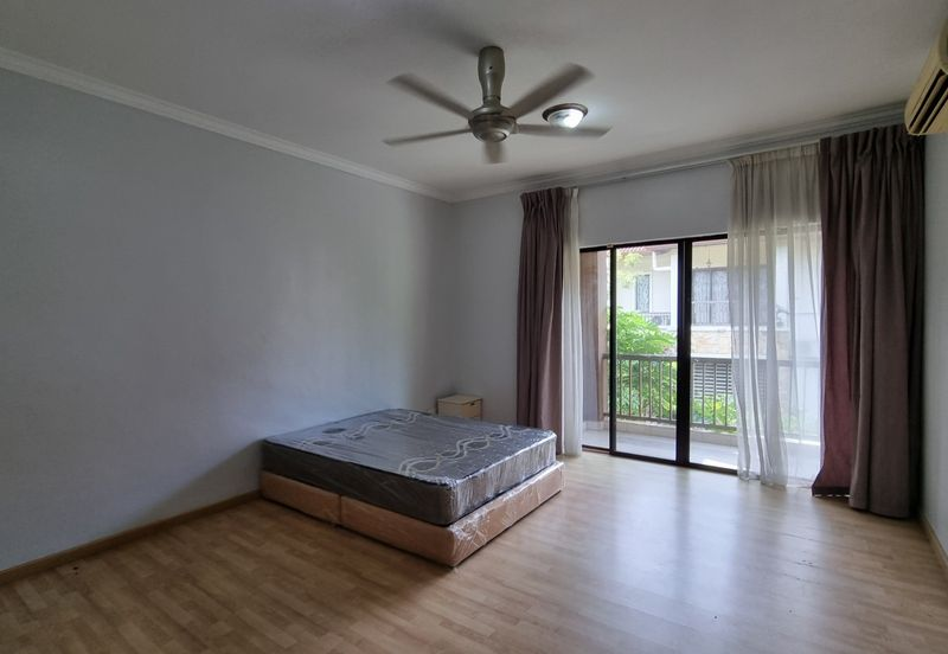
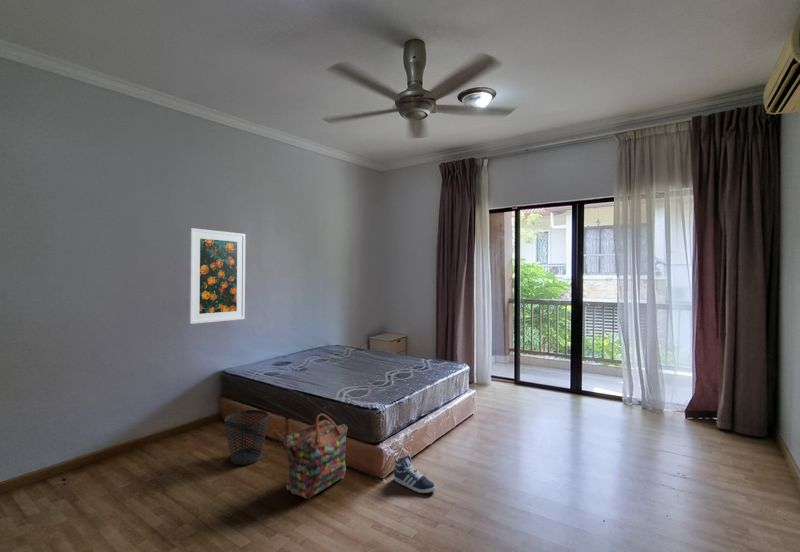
+ backpack [282,413,348,500]
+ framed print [188,227,246,325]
+ sneaker [393,454,436,494]
+ wastebasket [224,409,269,466]
